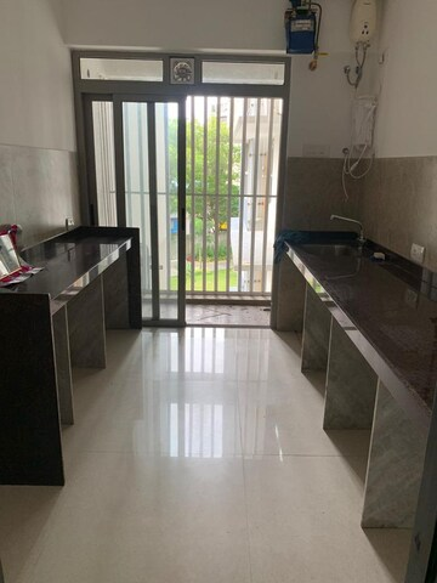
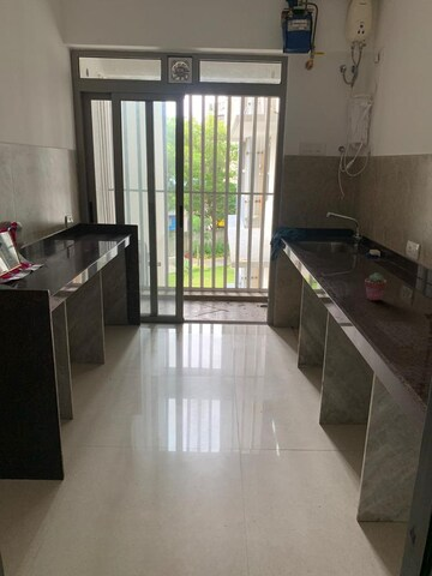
+ potted succulent [364,272,388,302]
